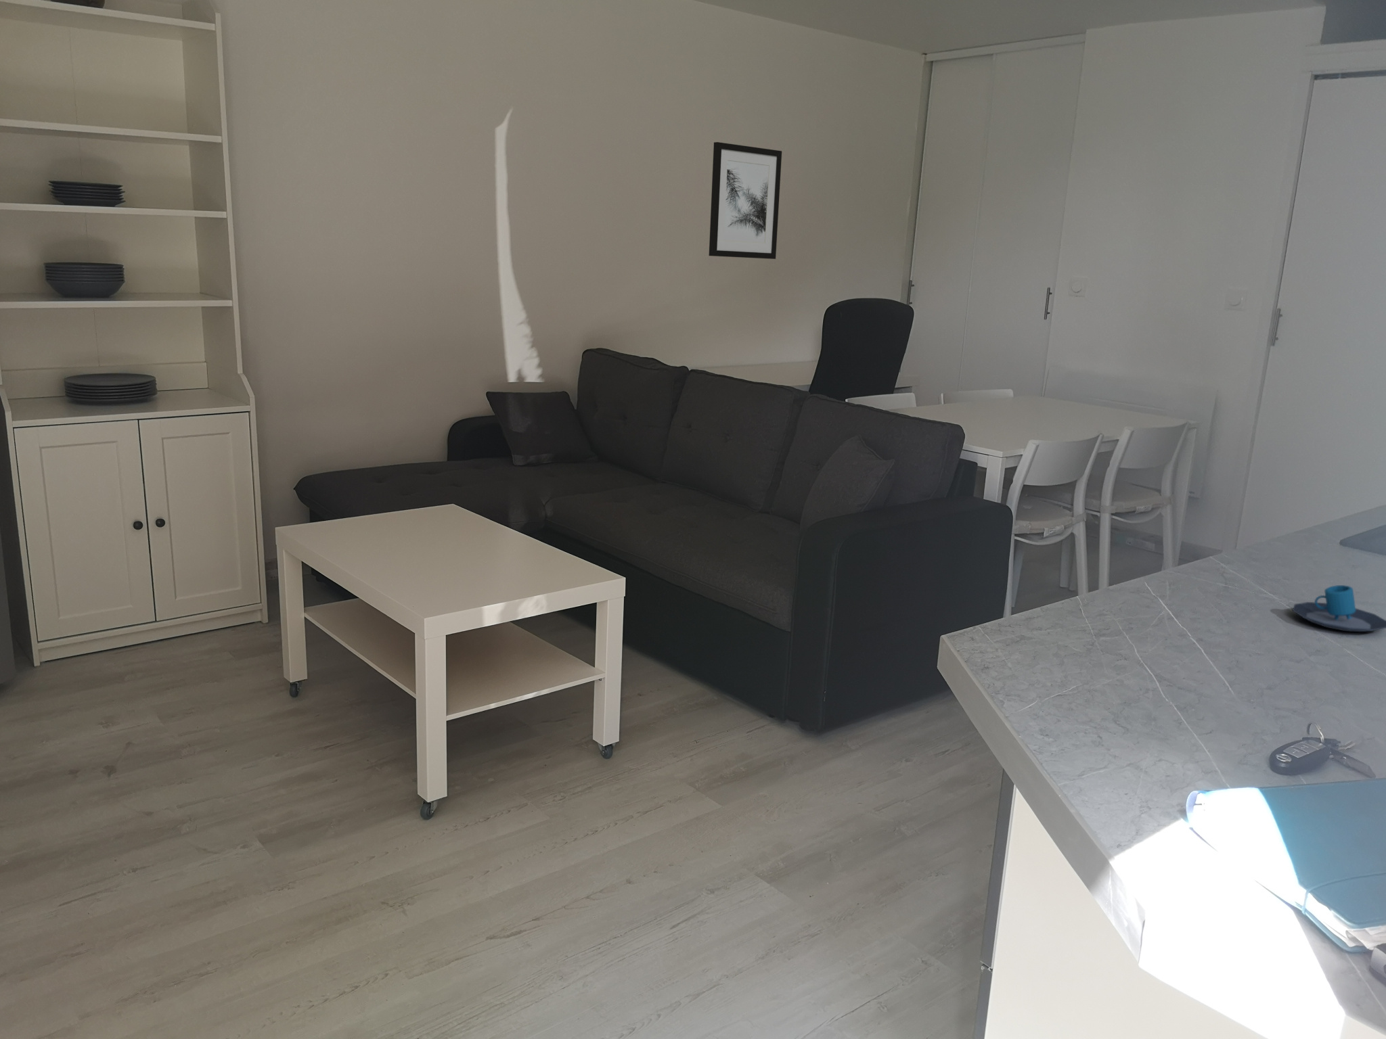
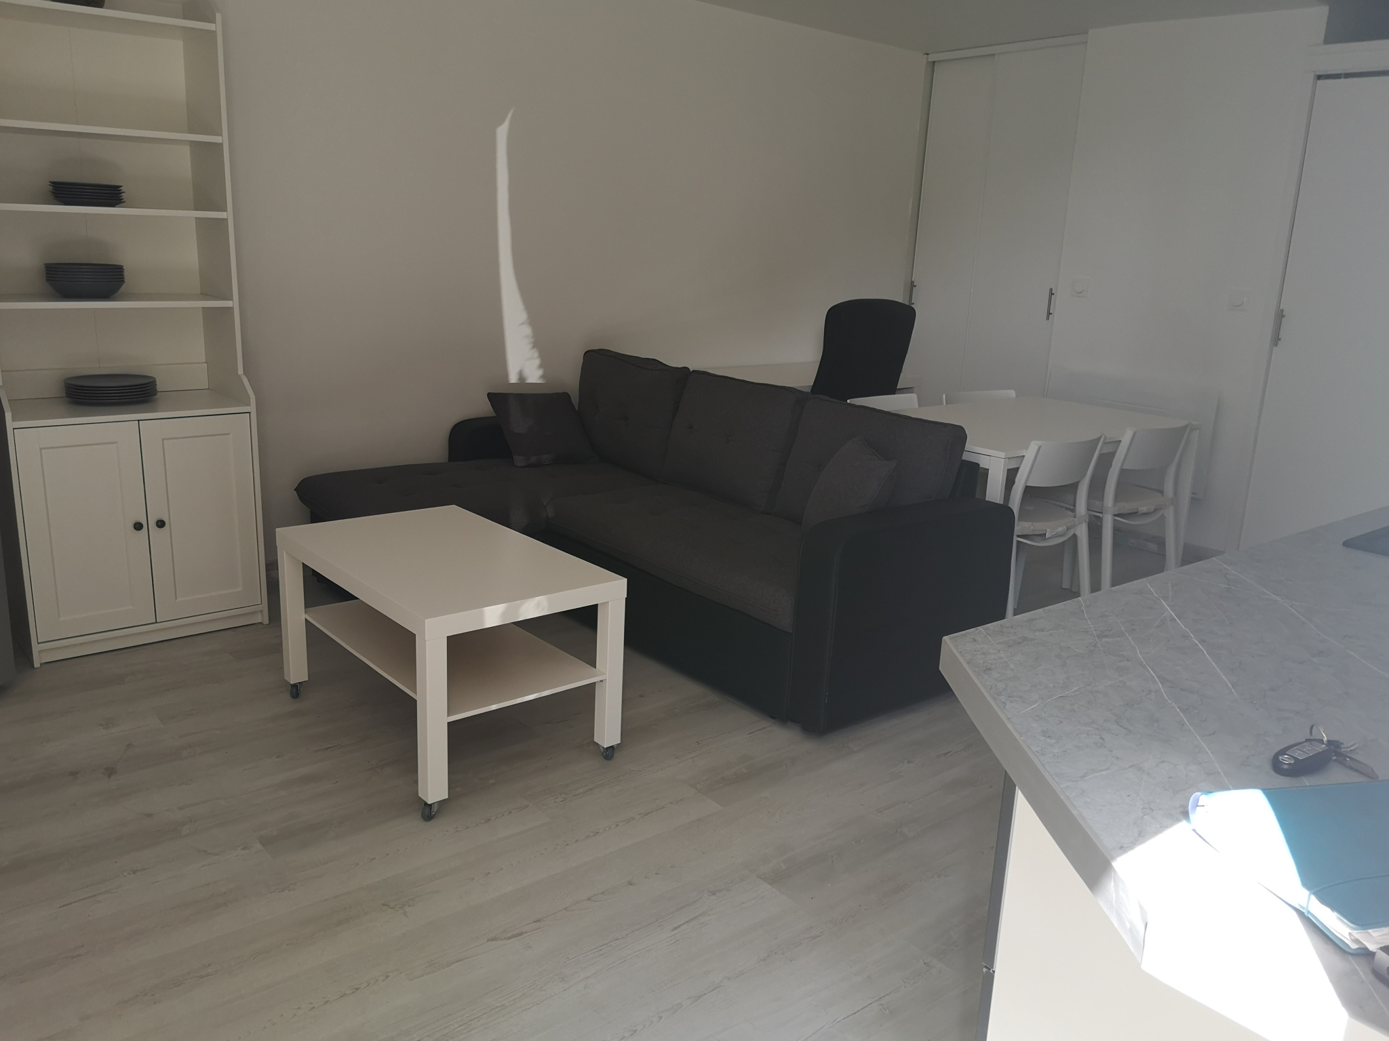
- mug [1292,585,1386,633]
- wall art [708,142,782,260]
